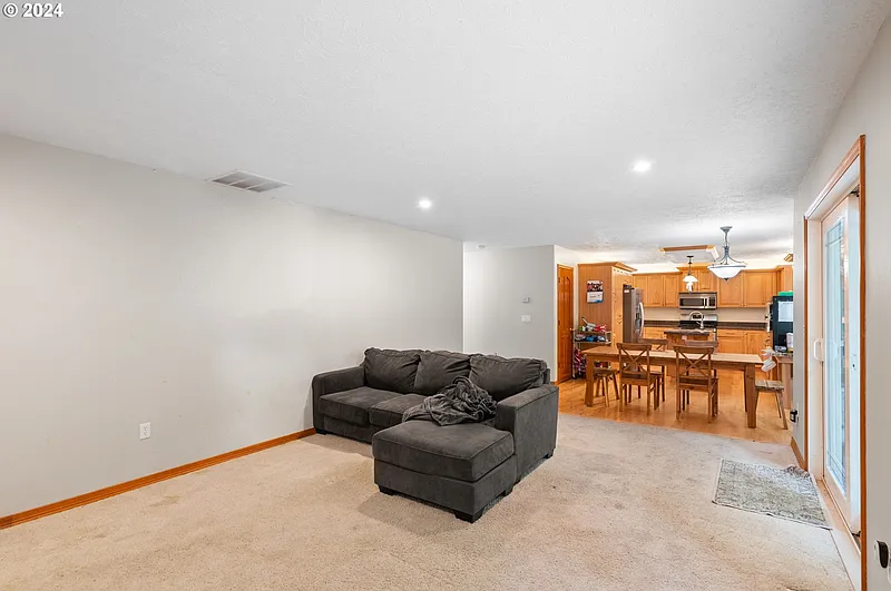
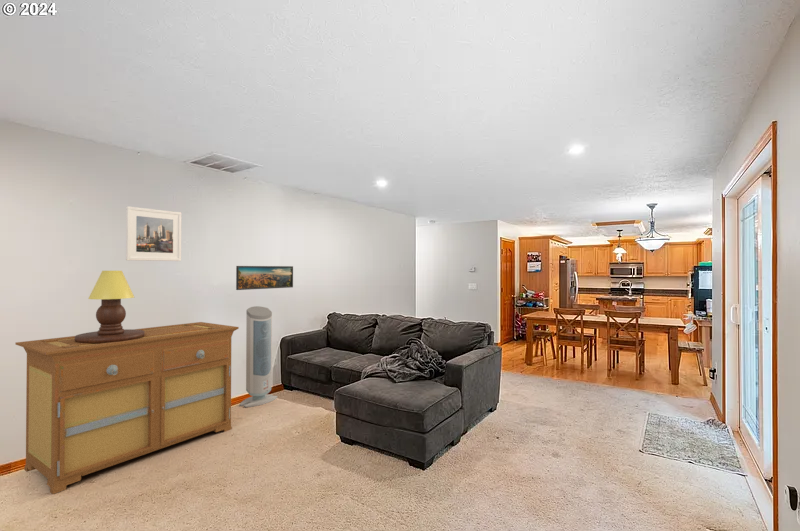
+ table lamp [74,270,145,343]
+ sideboard [15,321,240,495]
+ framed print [125,205,182,262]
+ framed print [235,265,294,291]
+ air purifier [238,305,278,408]
